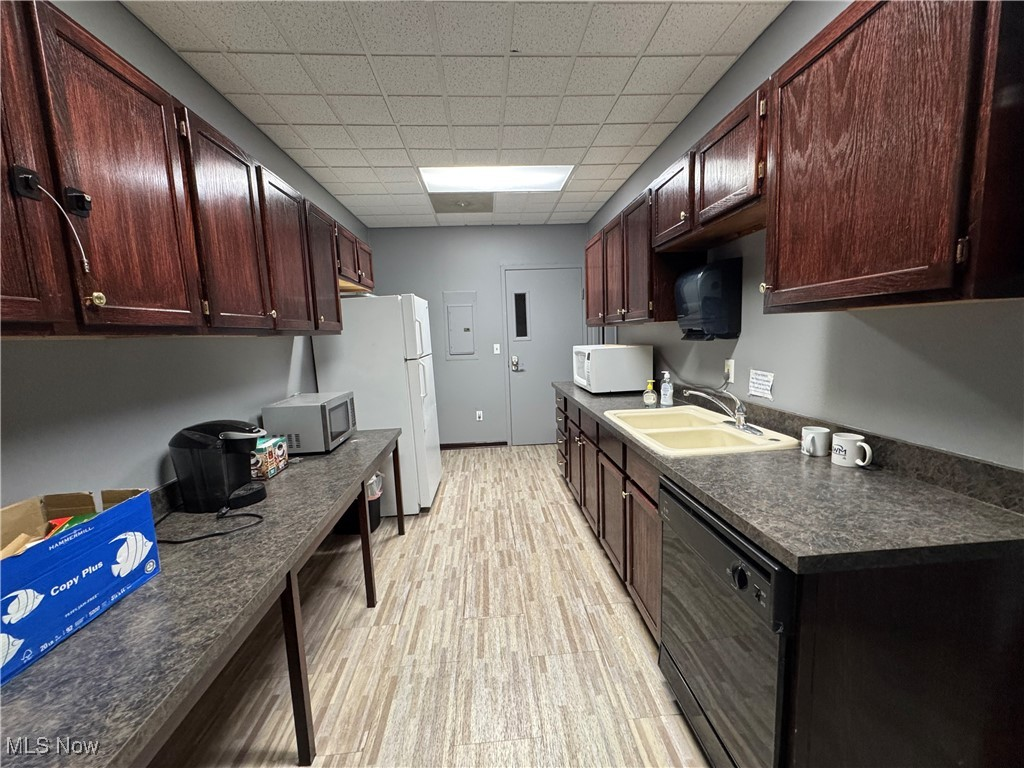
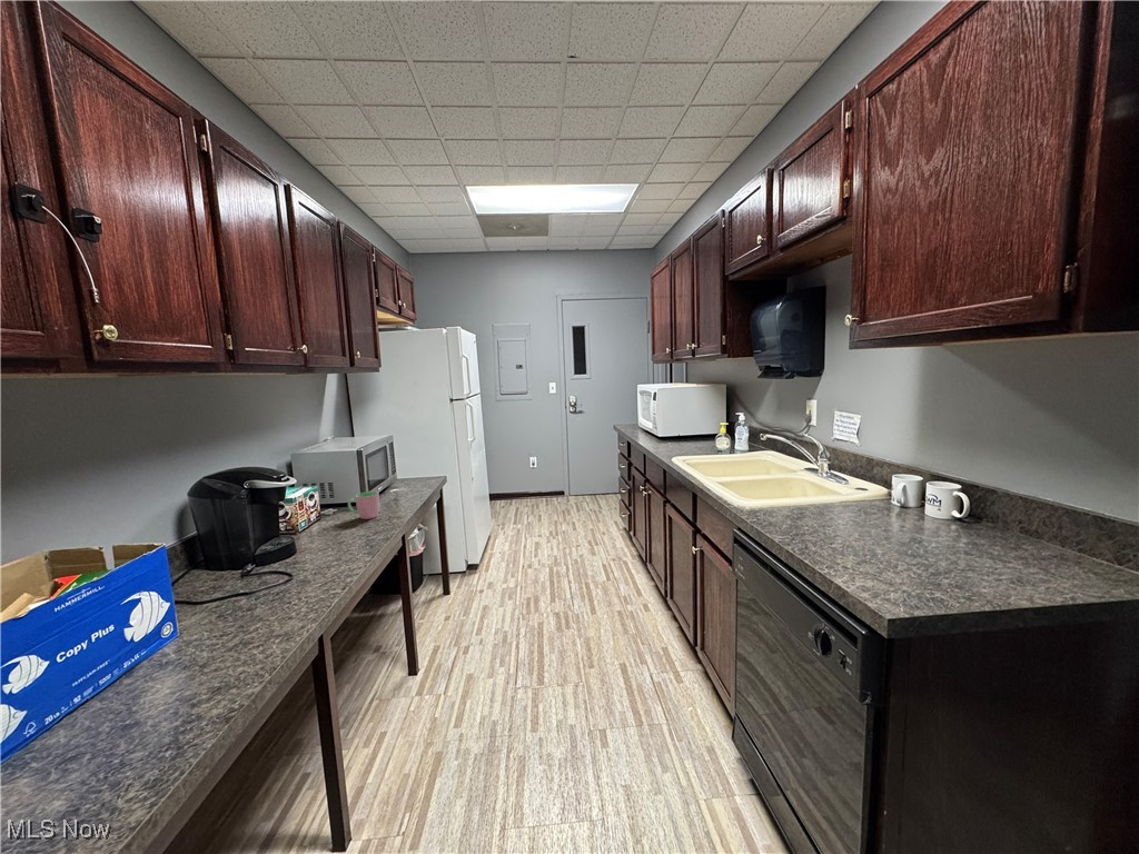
+ cup [347,490,380,520]
